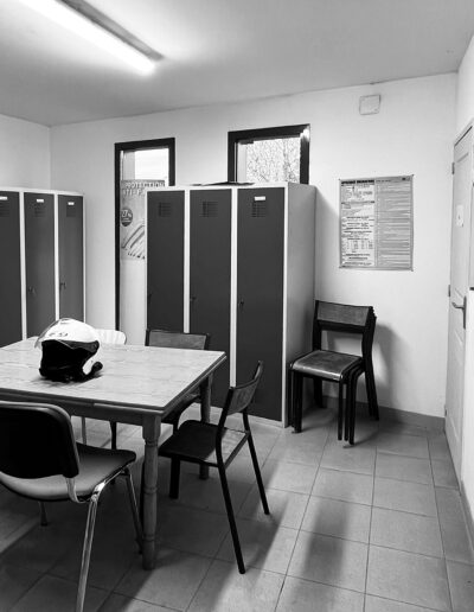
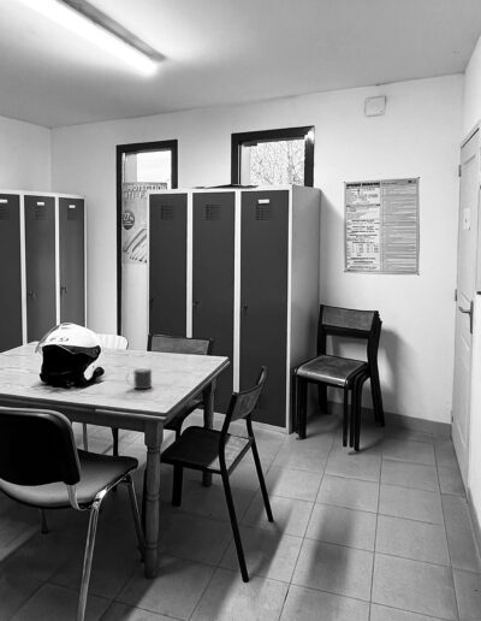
+ mug [125,367,153,390]
